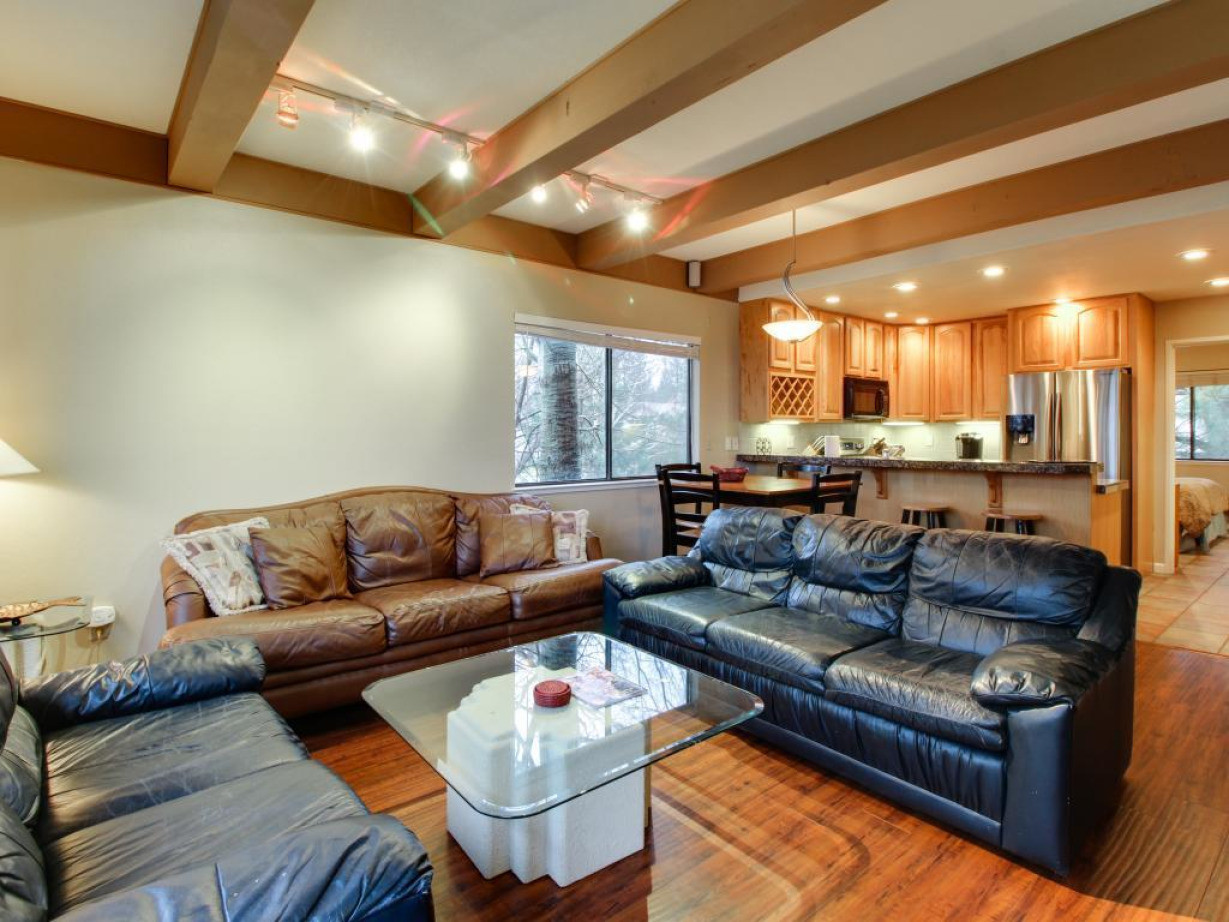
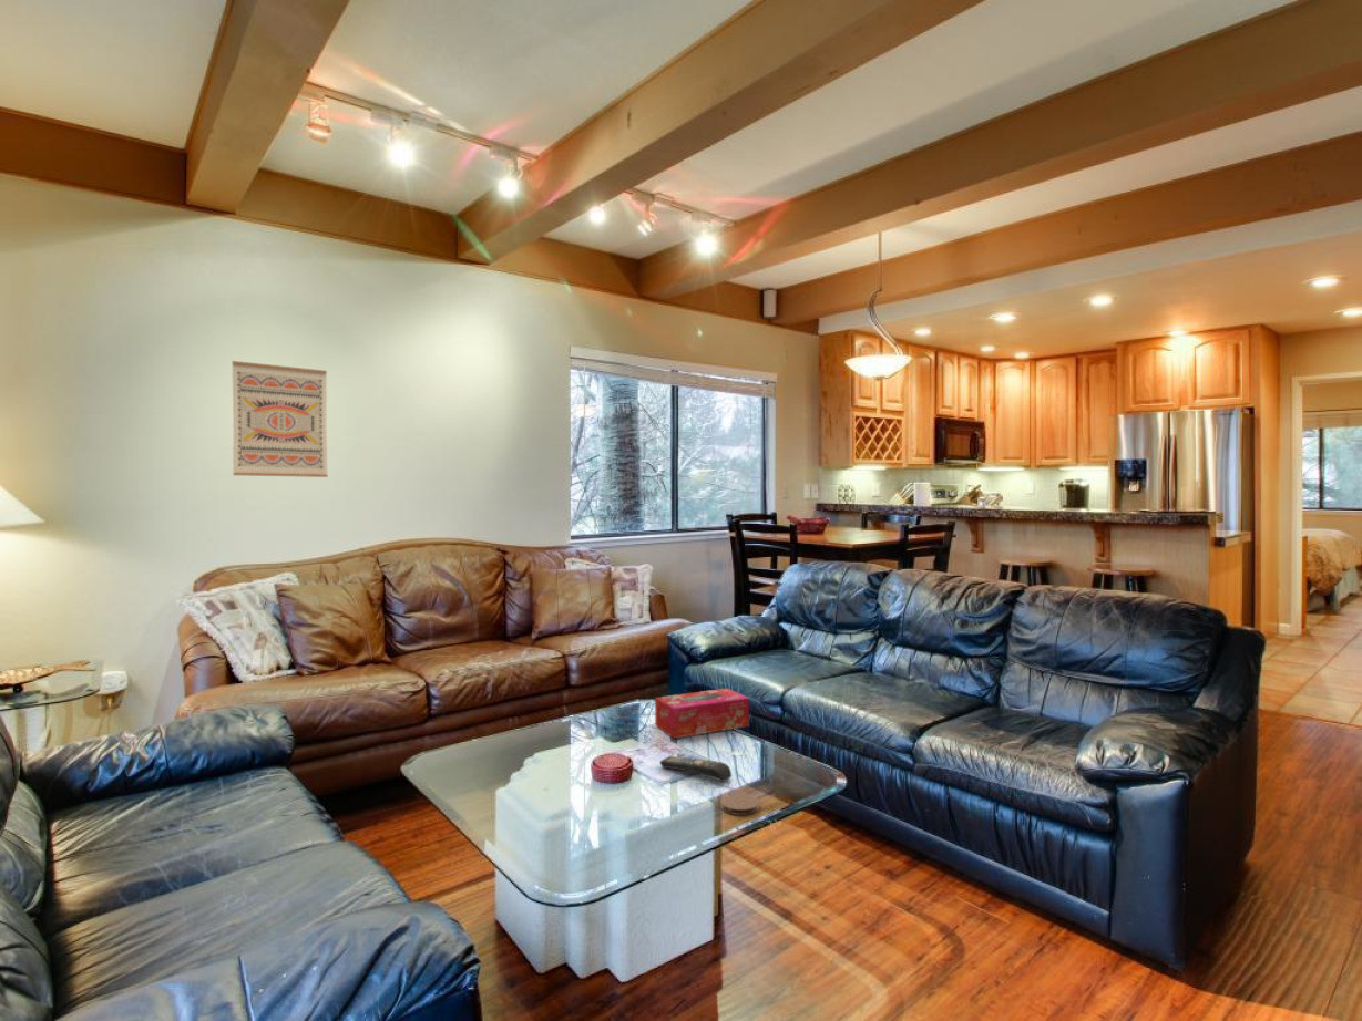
+ remote control [658,755,733,783]
+ wall art [232,360,329,478]
+ coaster [719,793,760,816]
+ tissue box [654,688,750,740]
